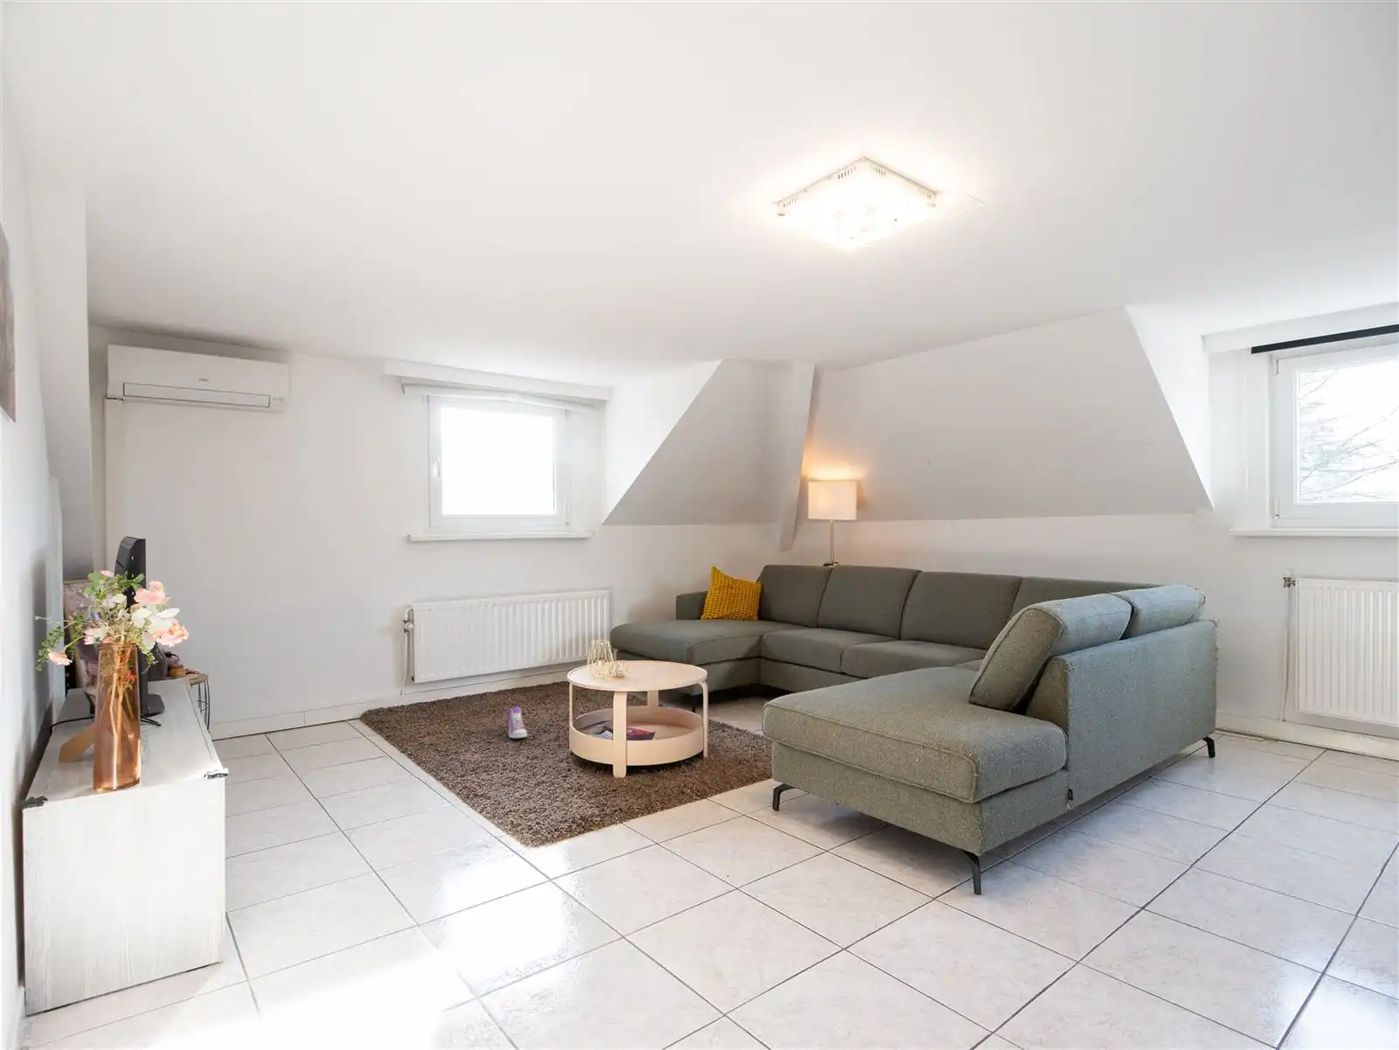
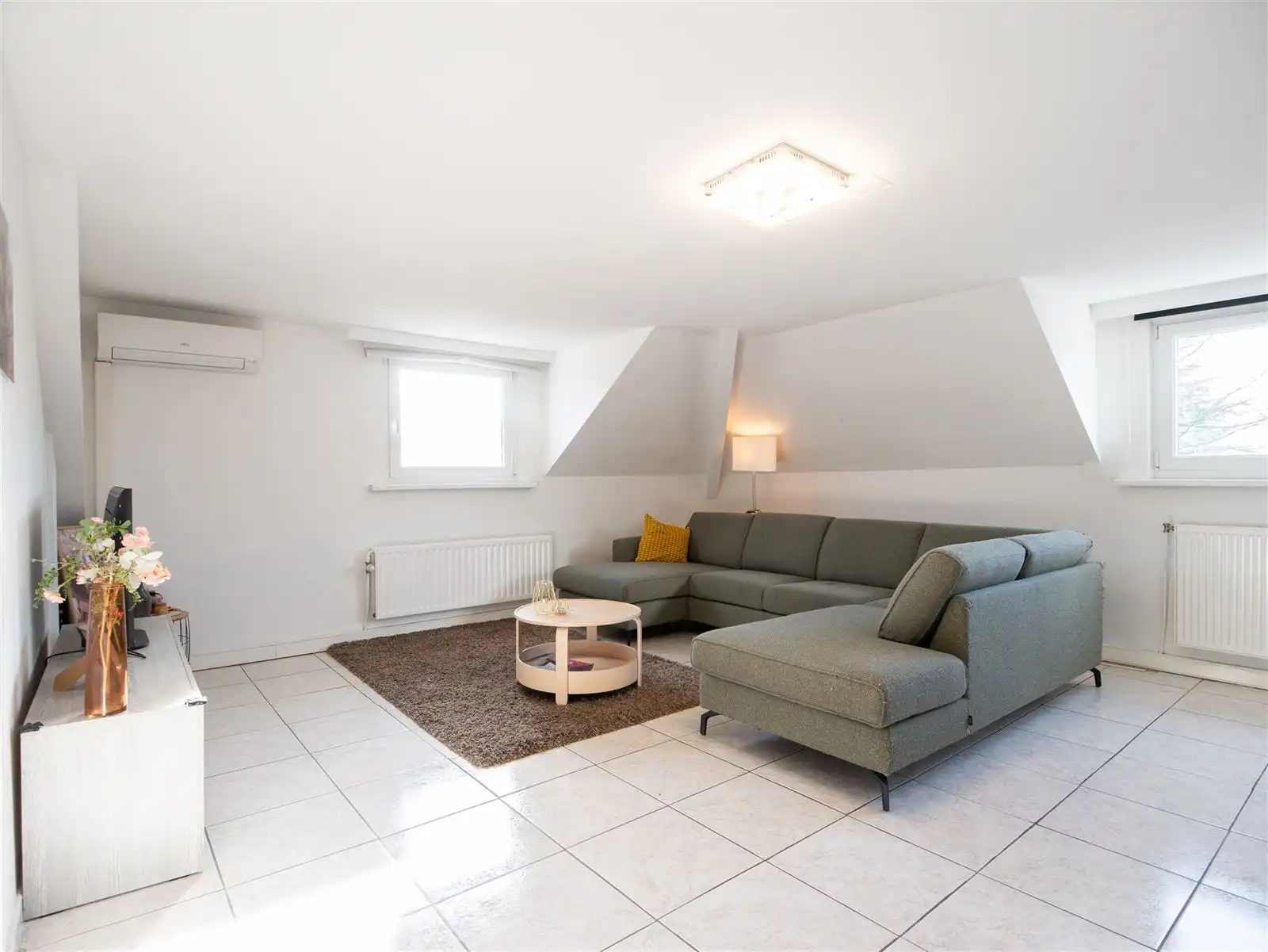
- sneaker [508,706,528,739]
